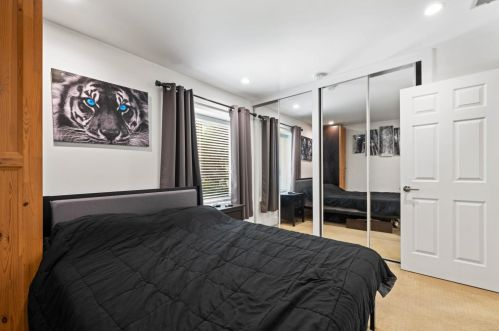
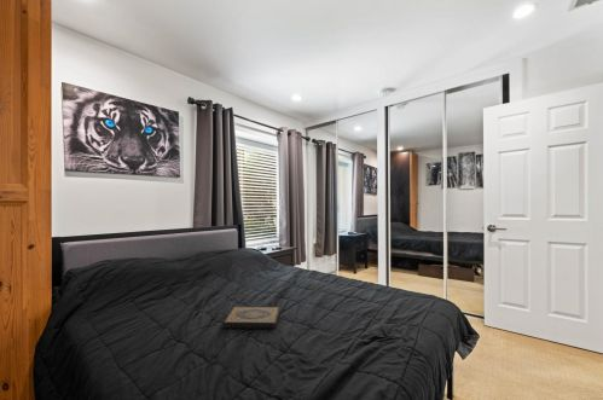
+ hardback book [222,306,280,330]
